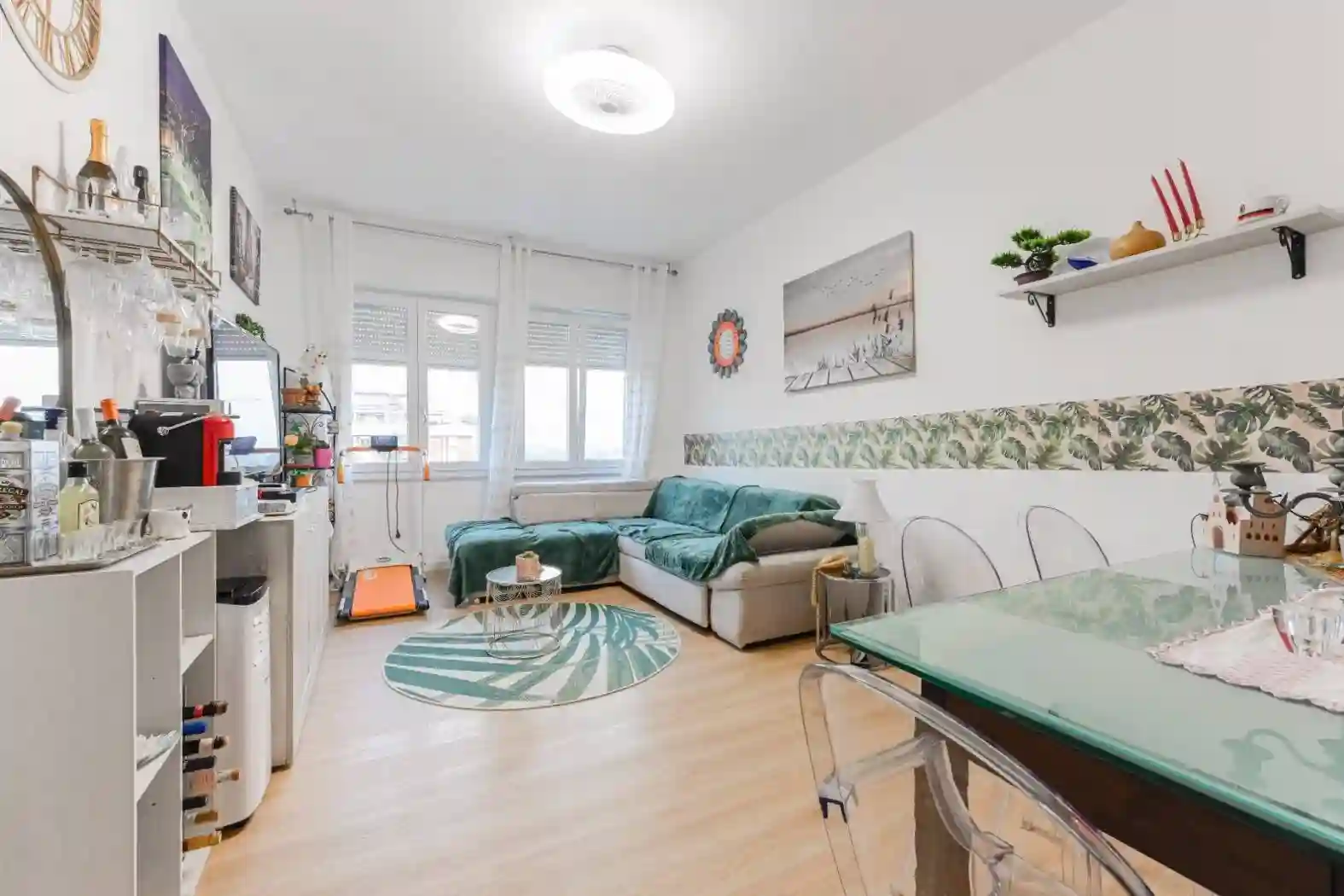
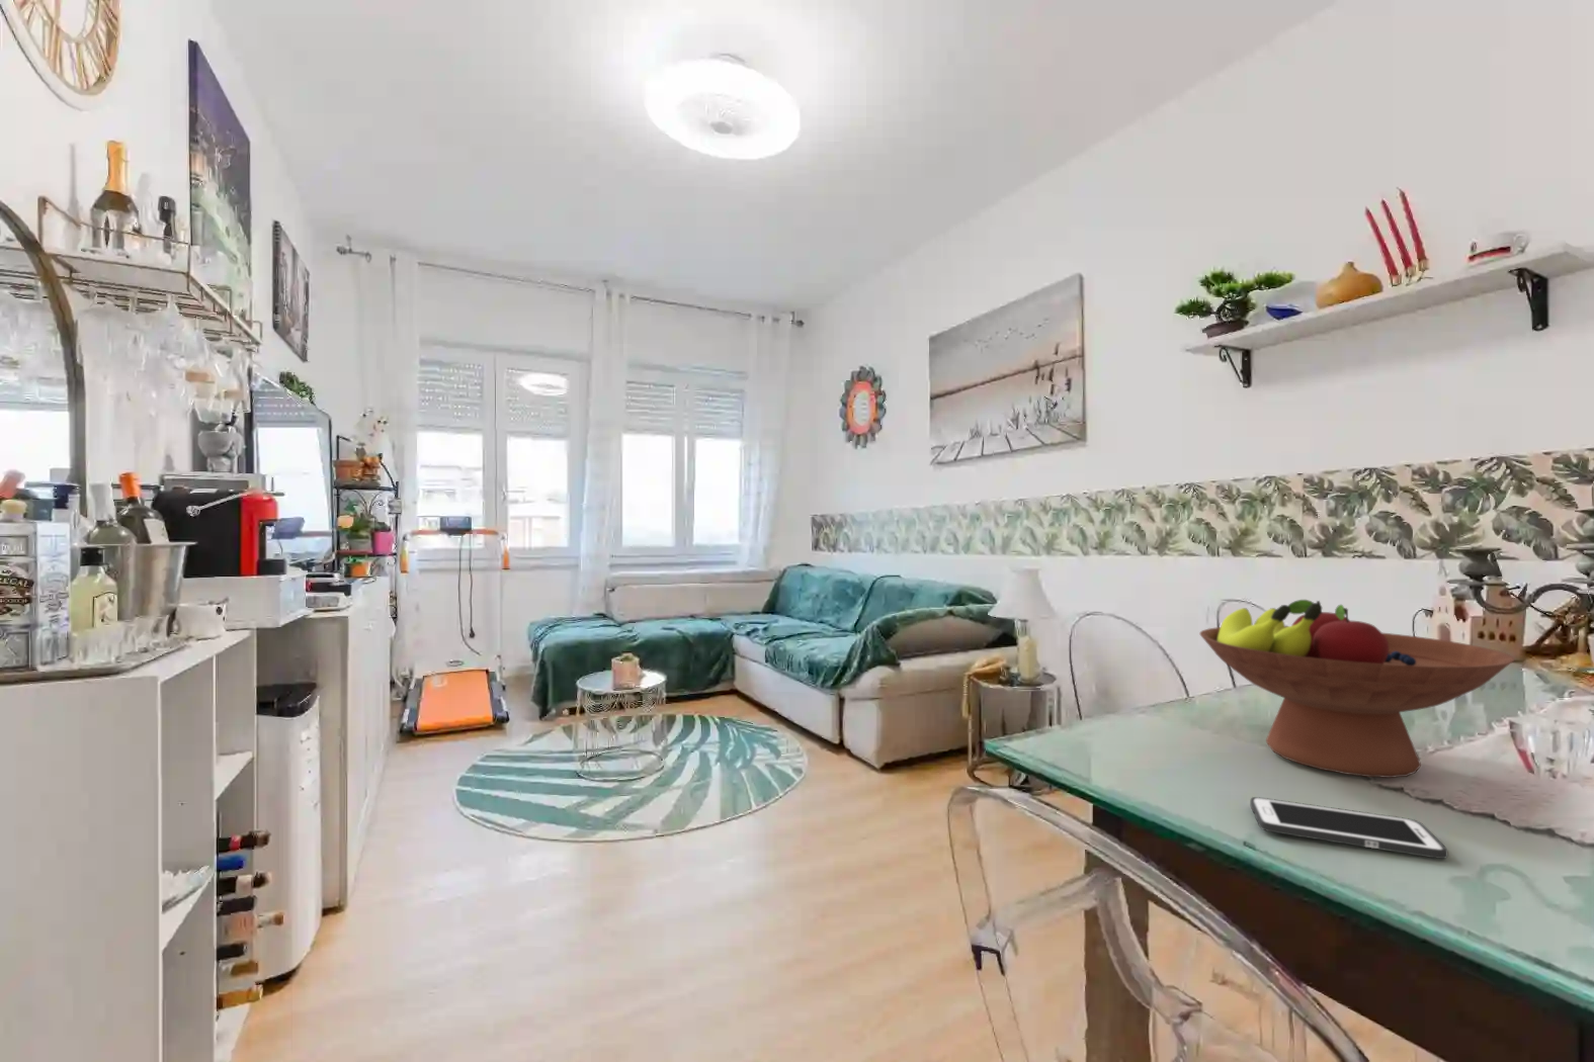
+ fruit bowl [1198,599,1516,779]
+ cell phone [1249,796,1448,859]
